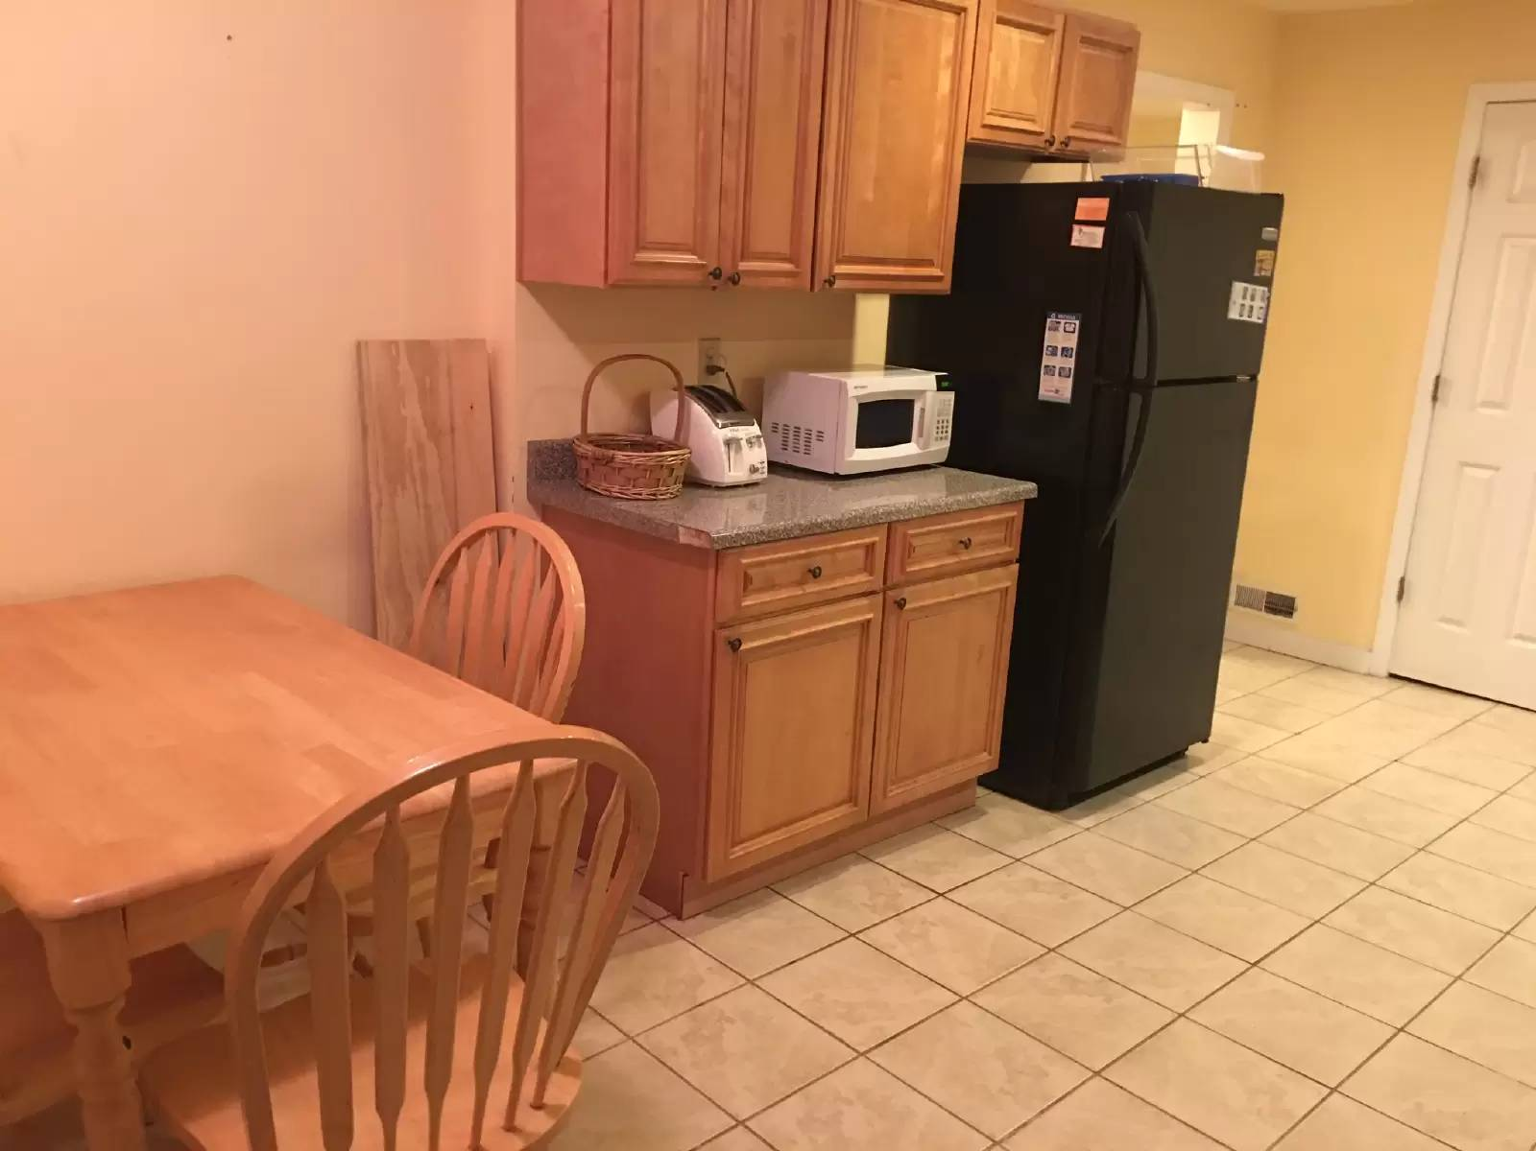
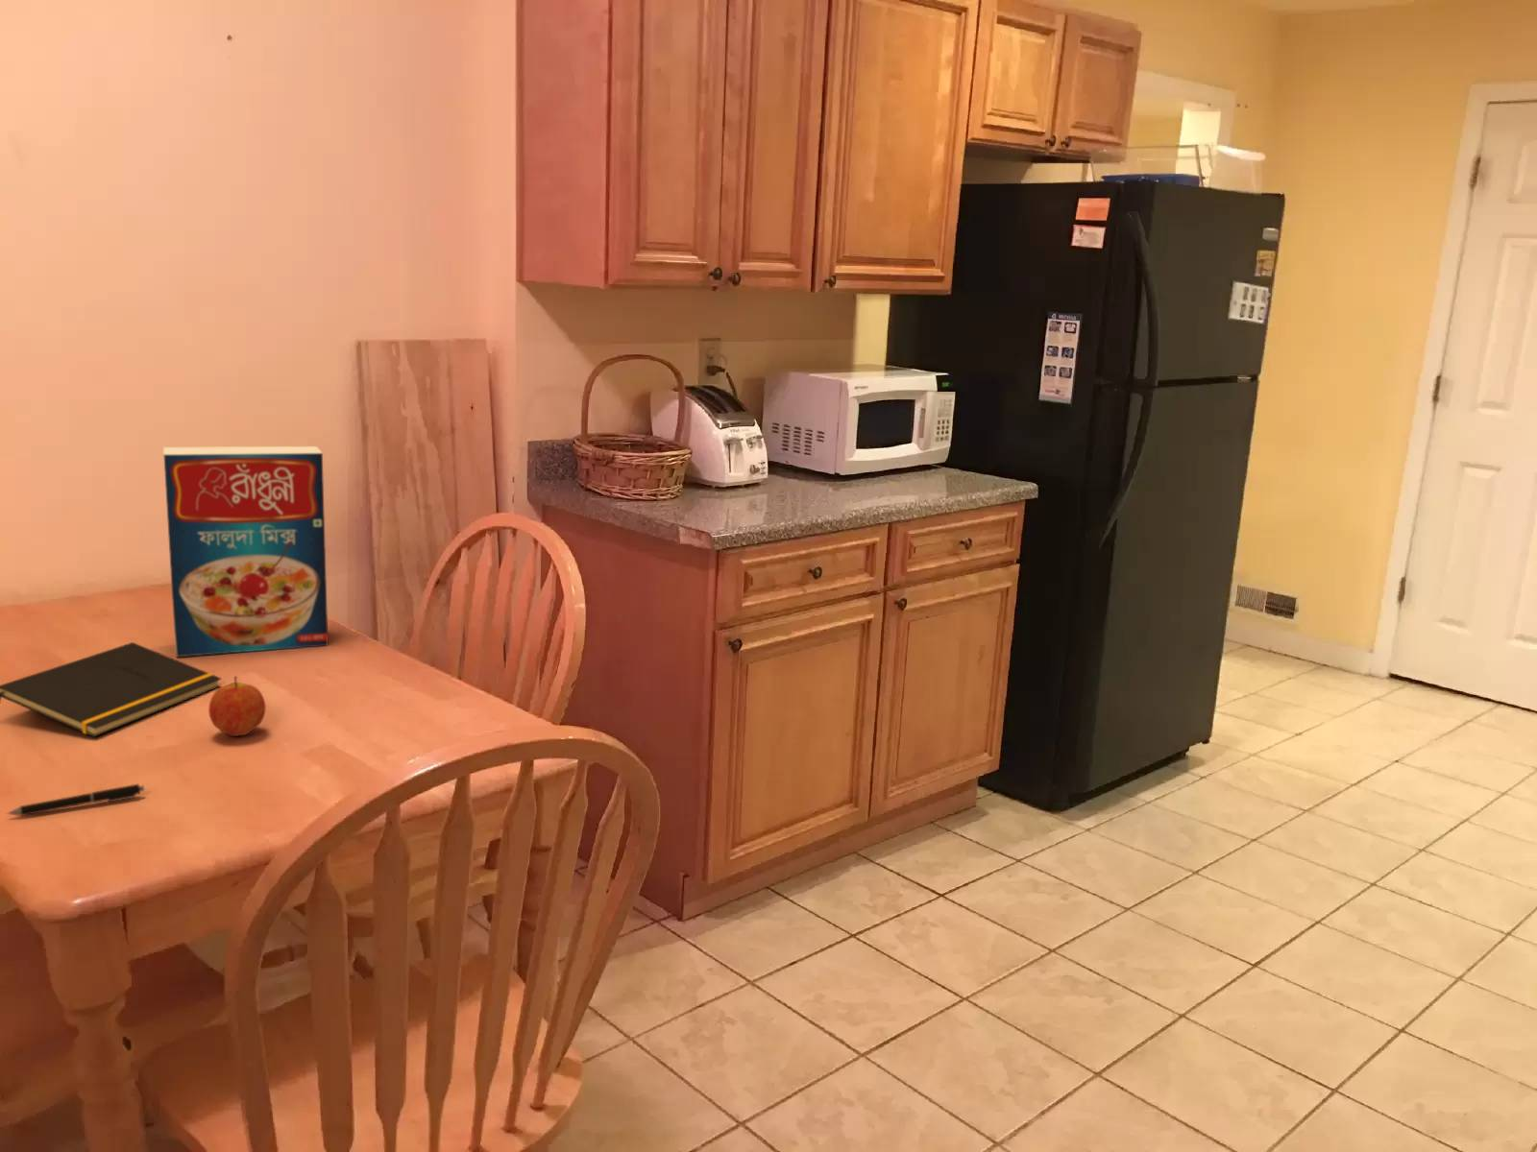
+ fruit [207,676,266,737]
+ pen [6,783,145,817]
+ cereal box [162,445,328,657]
+ notepad [0,641,221,738]
